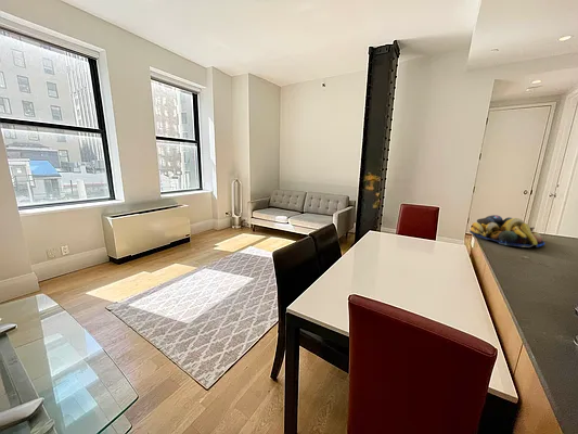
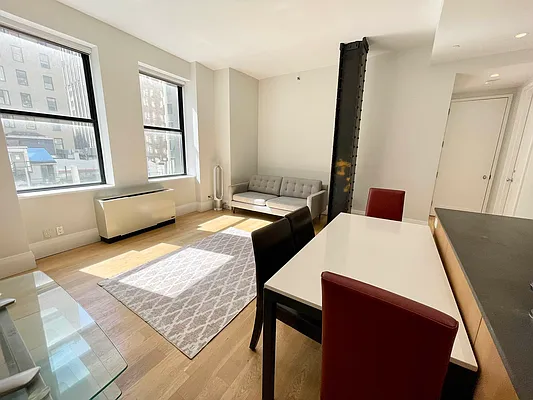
- fruit bowl [468,214,545,248]
